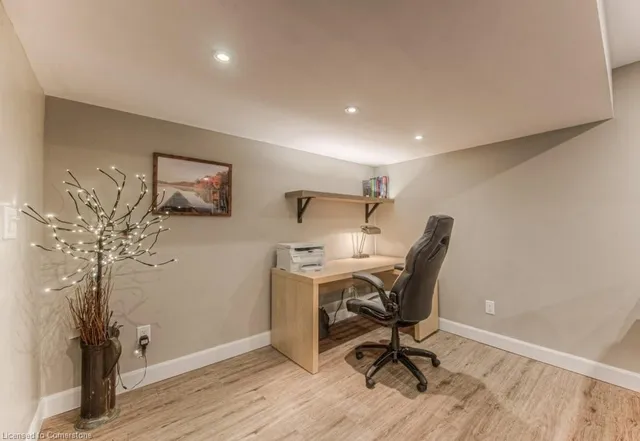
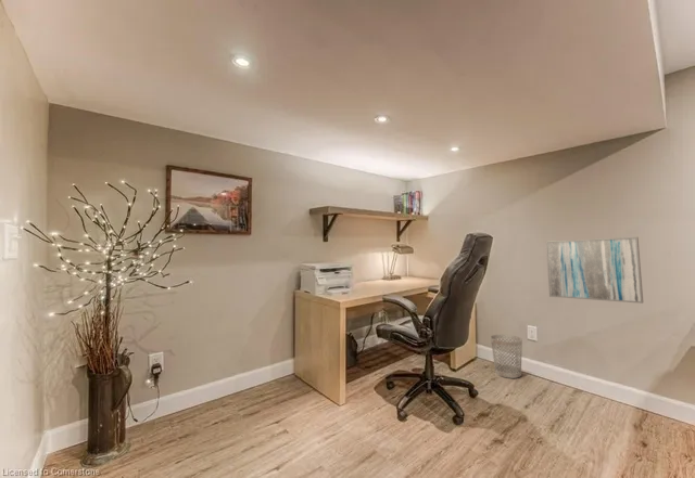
+ wall art [545,236,644,305]
+ wastebasket [490,334,523,379]
